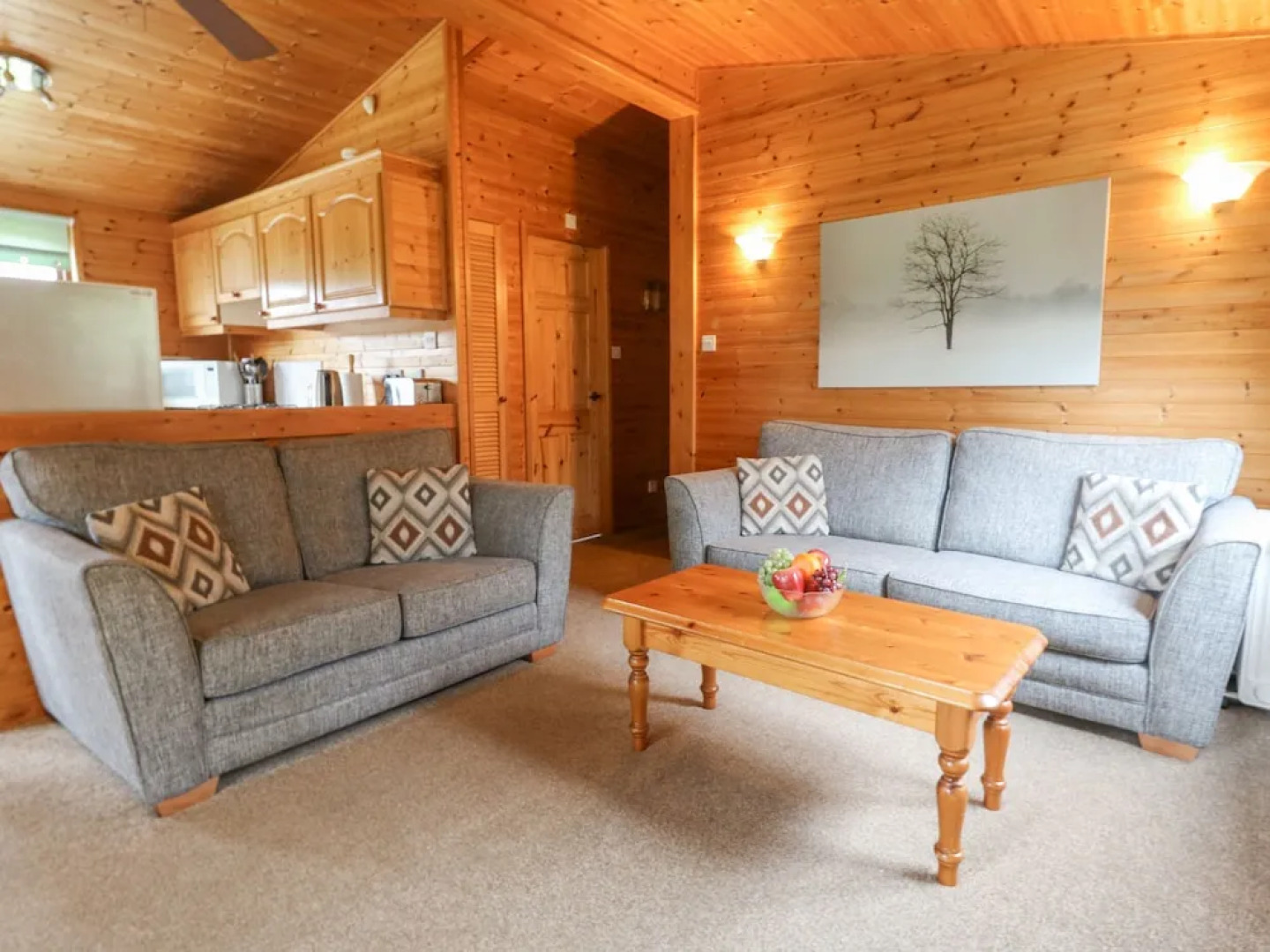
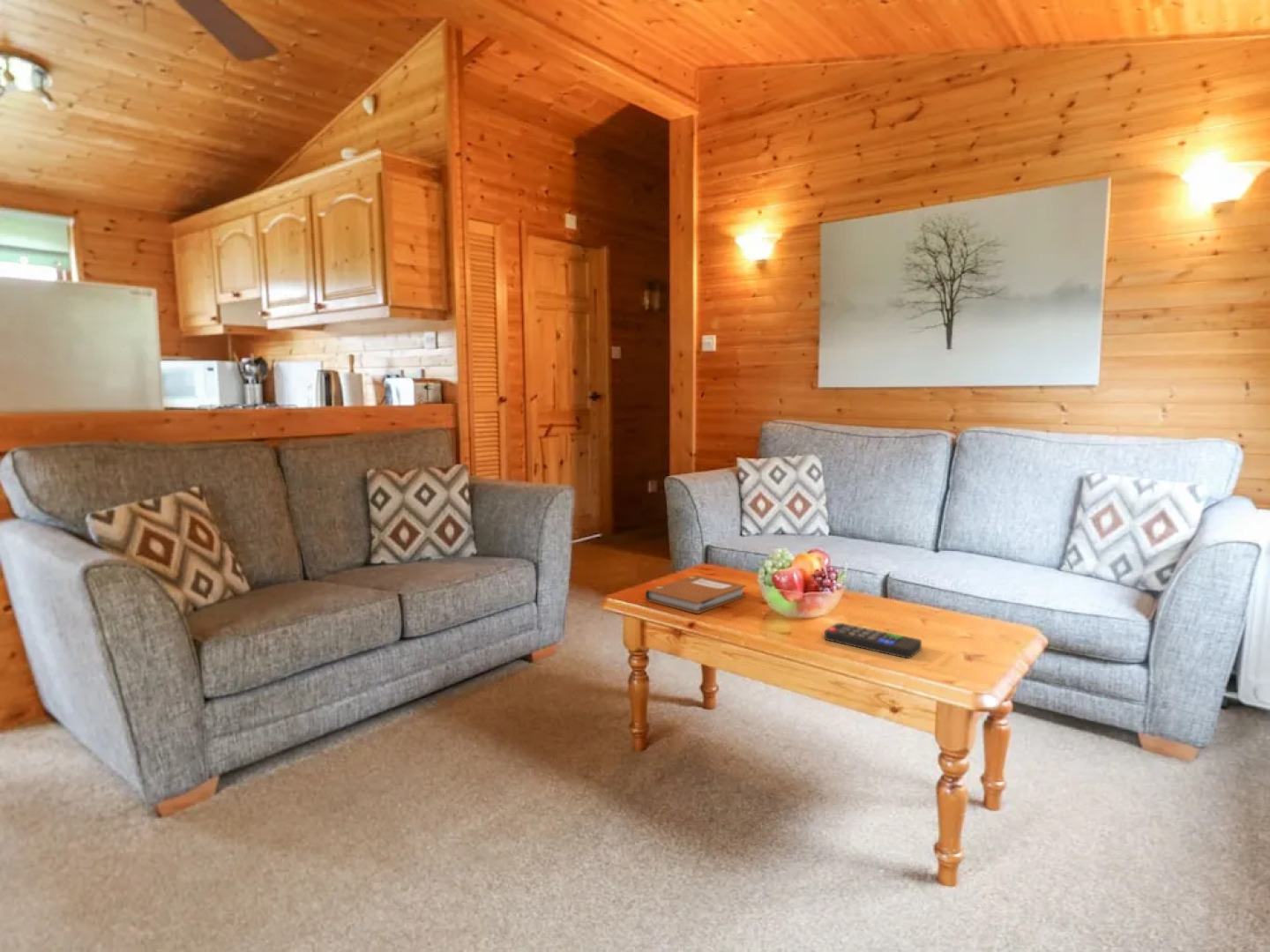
+ remote control [824,622,923,659]
+ notebook [645,575,747,614]
